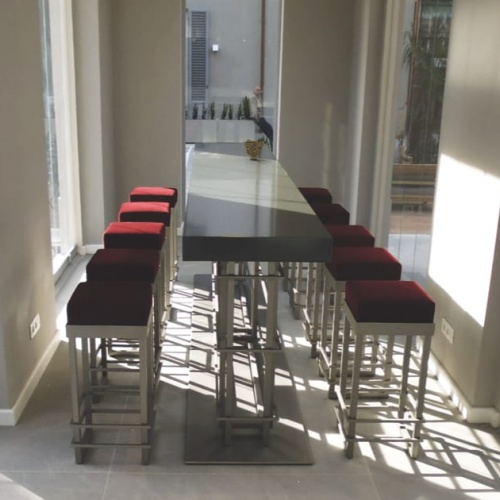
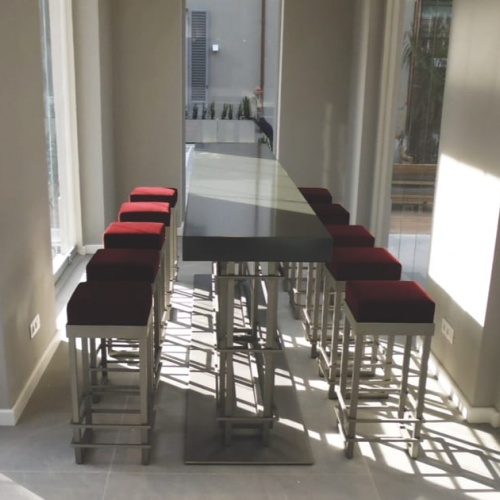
- decorative bowl [243,138,265,161]
